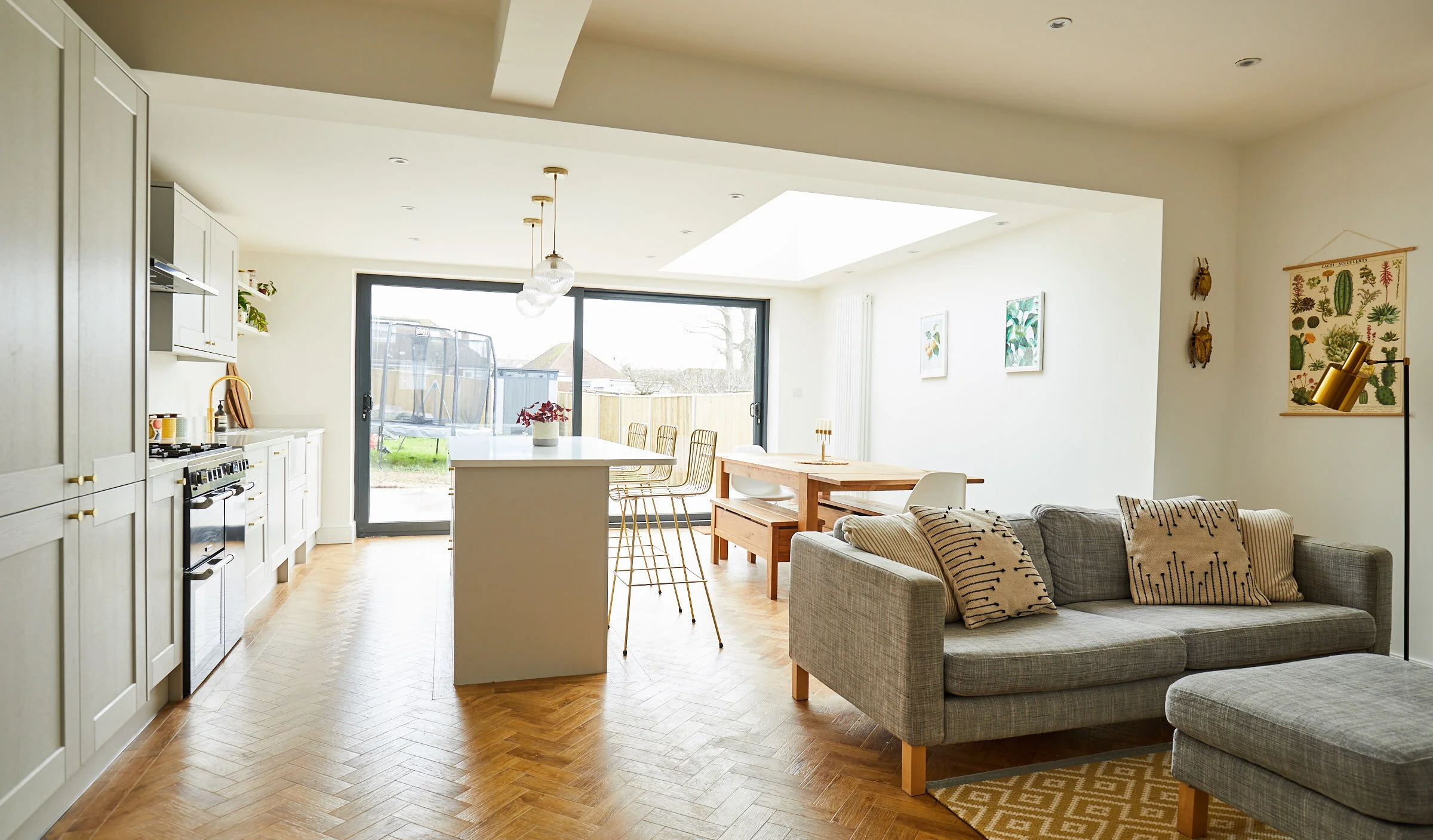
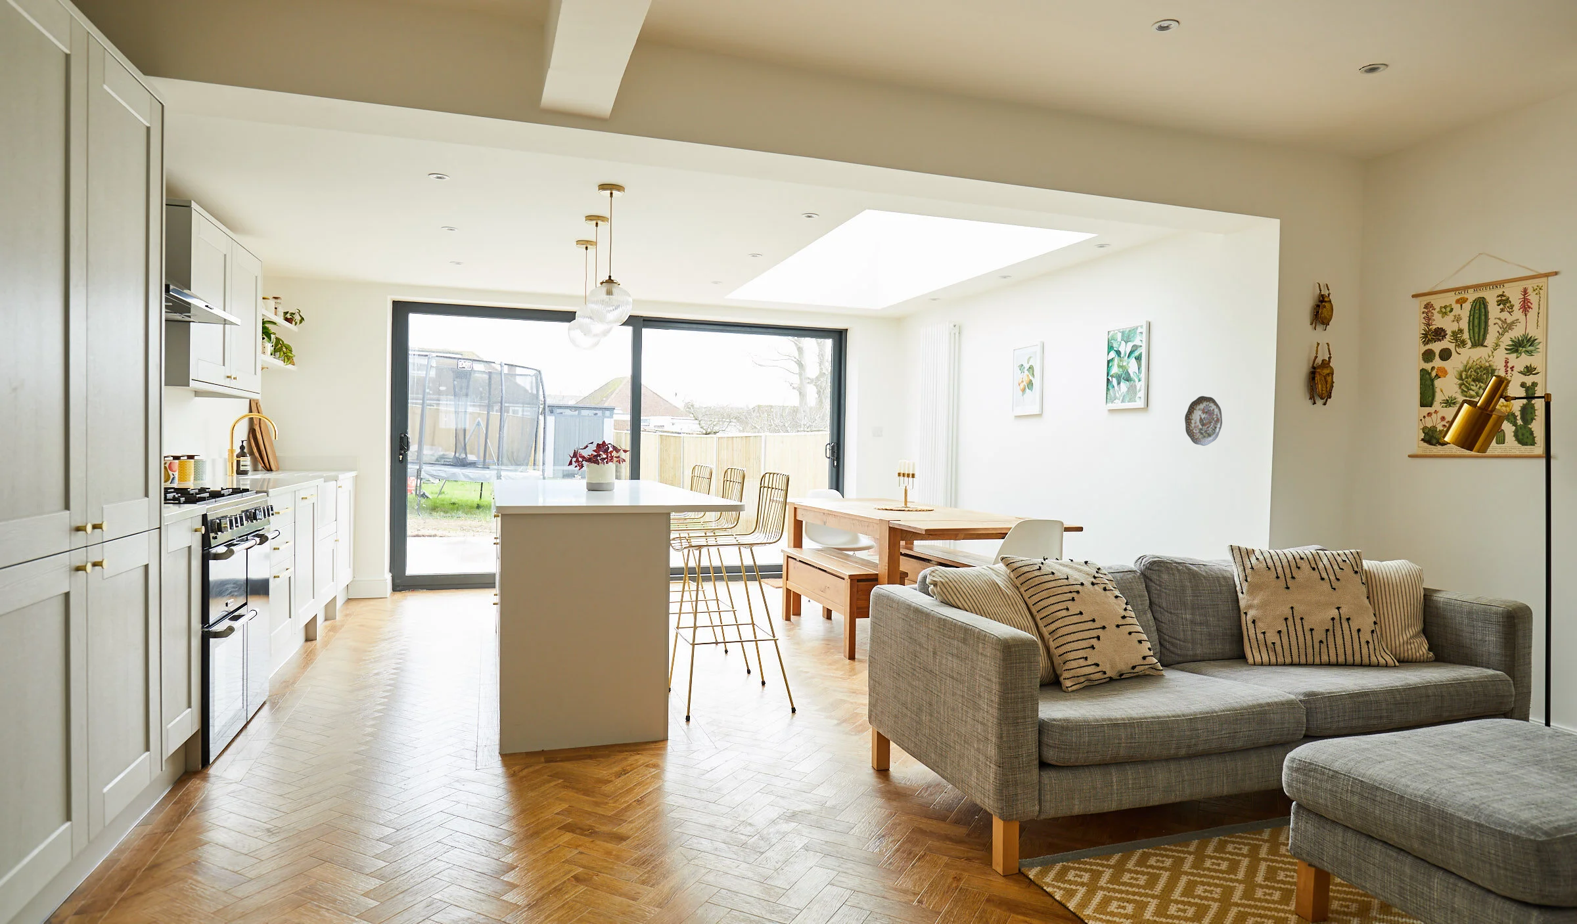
+ decorative plate [1184,395,1223,447]
